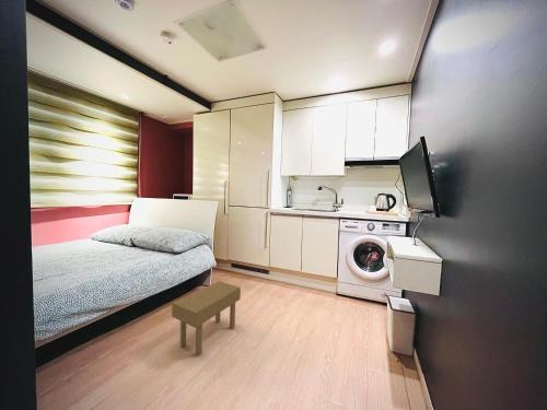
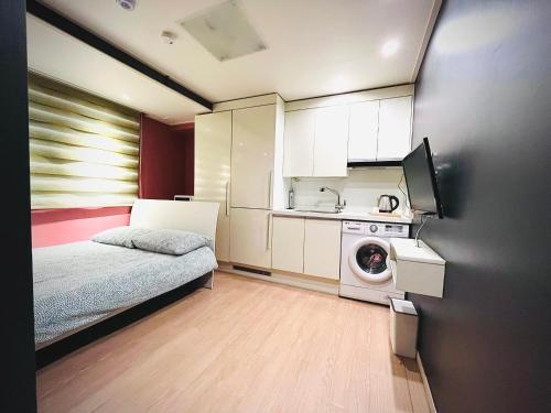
- side table [171,280,242,358]
